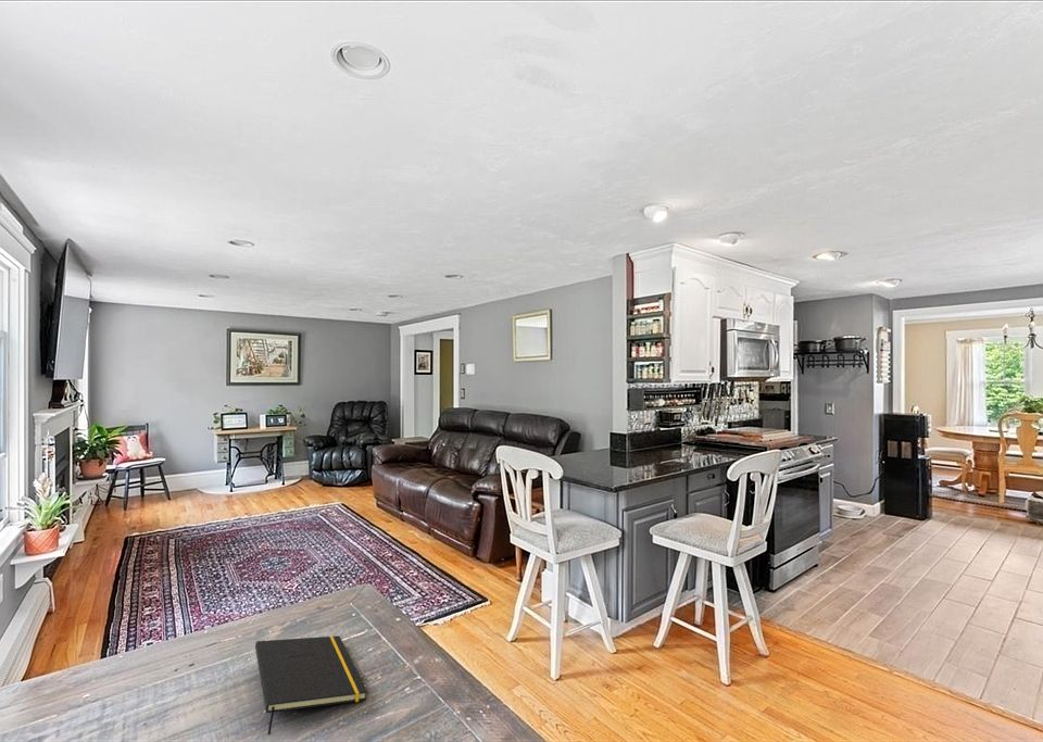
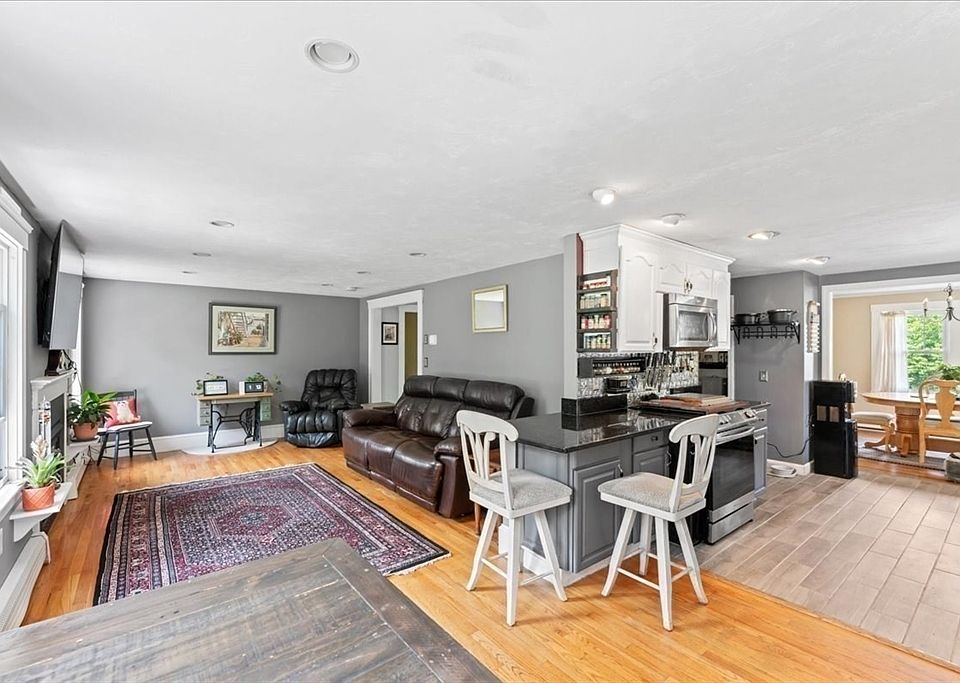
- notepad [254,634,368,735]
